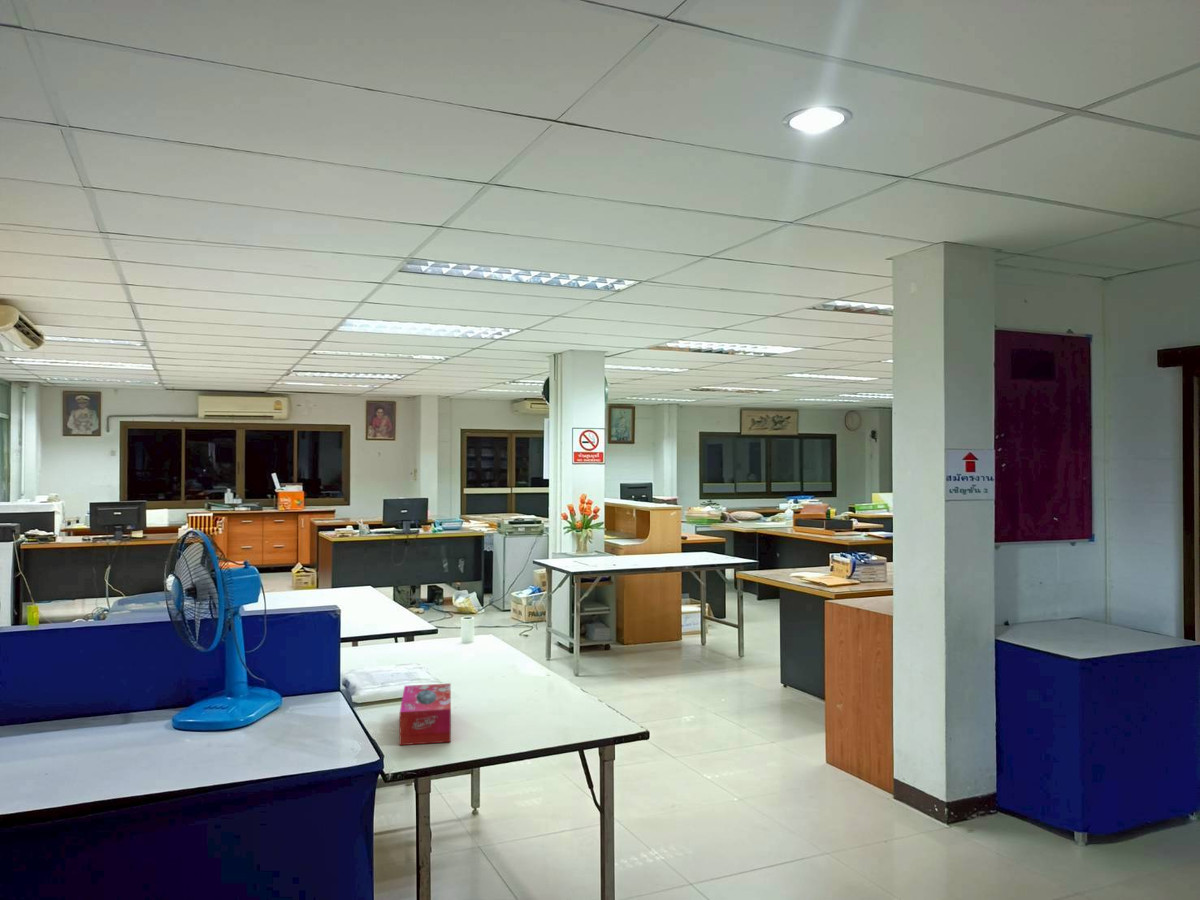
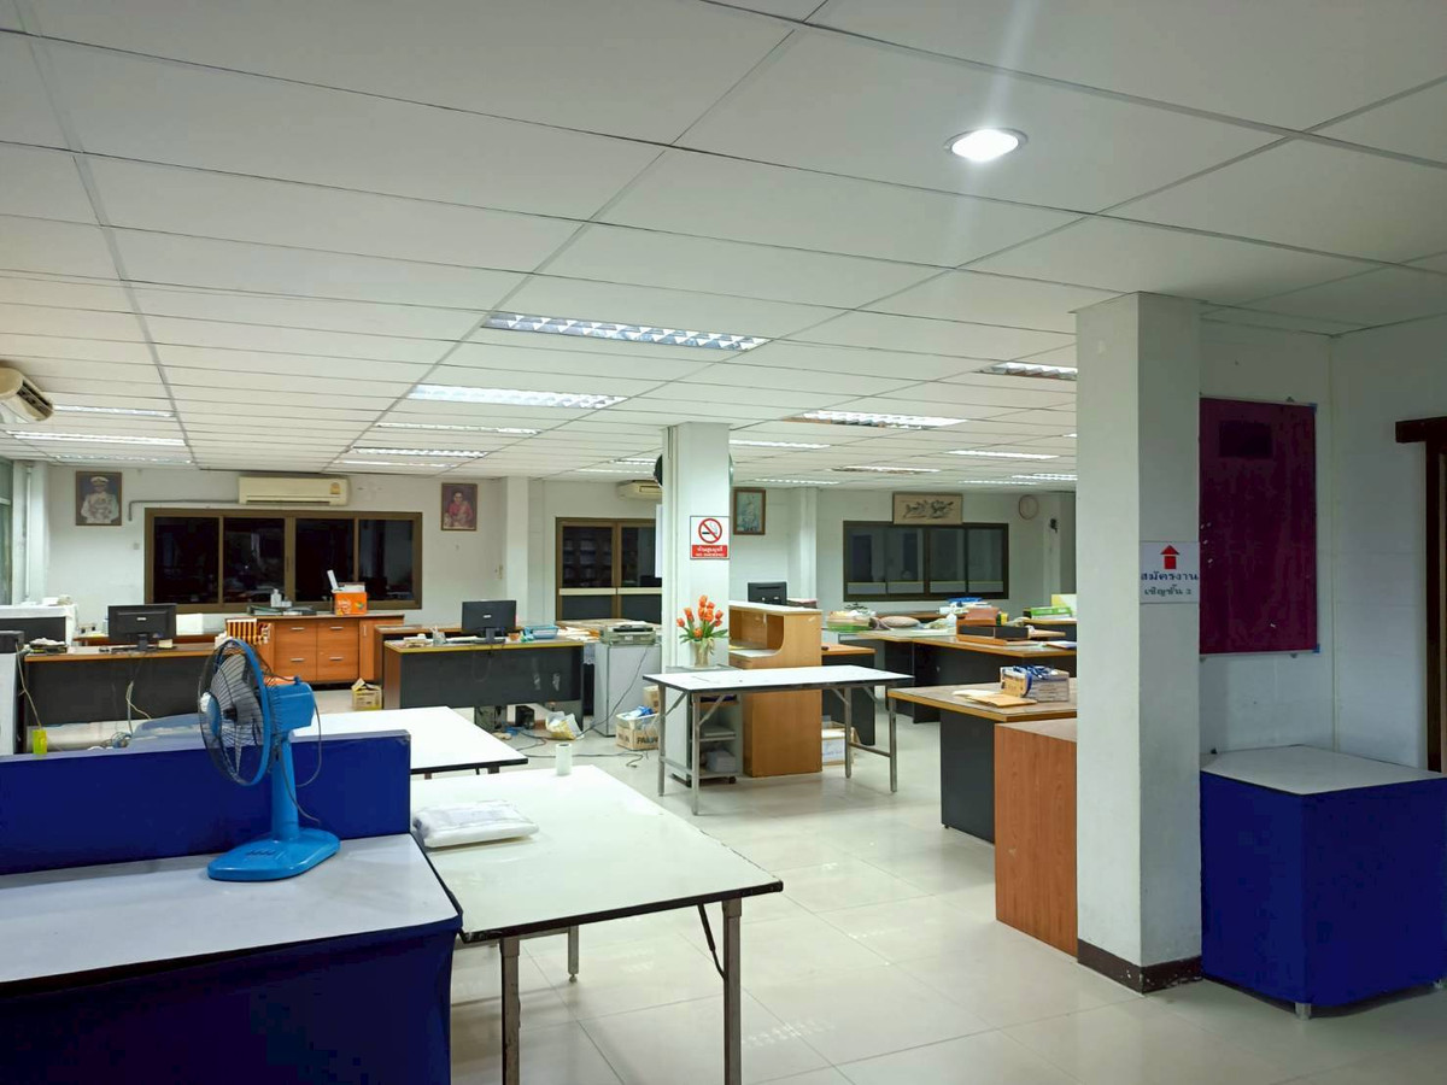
- tissue box [398,683,452,746]
